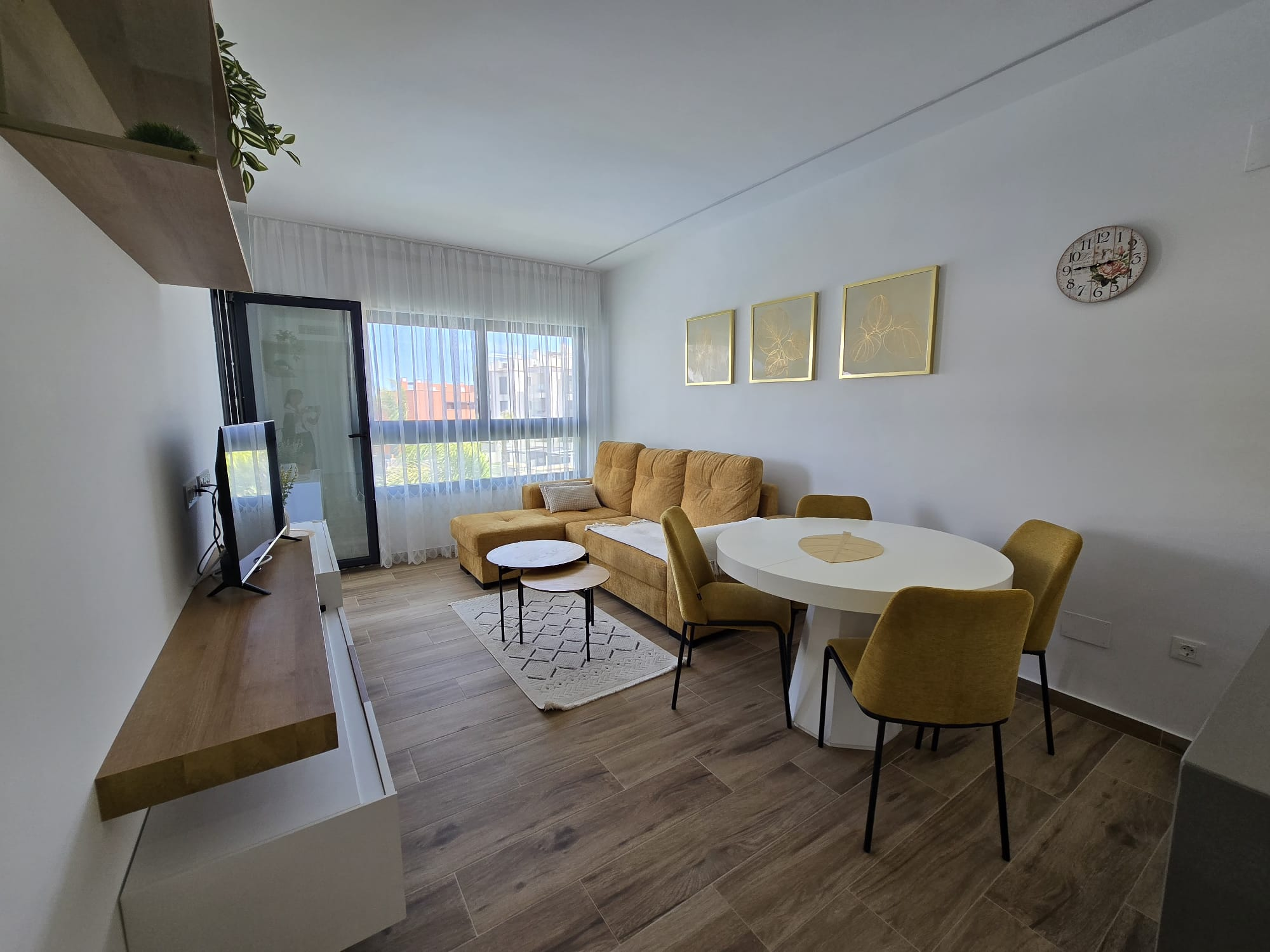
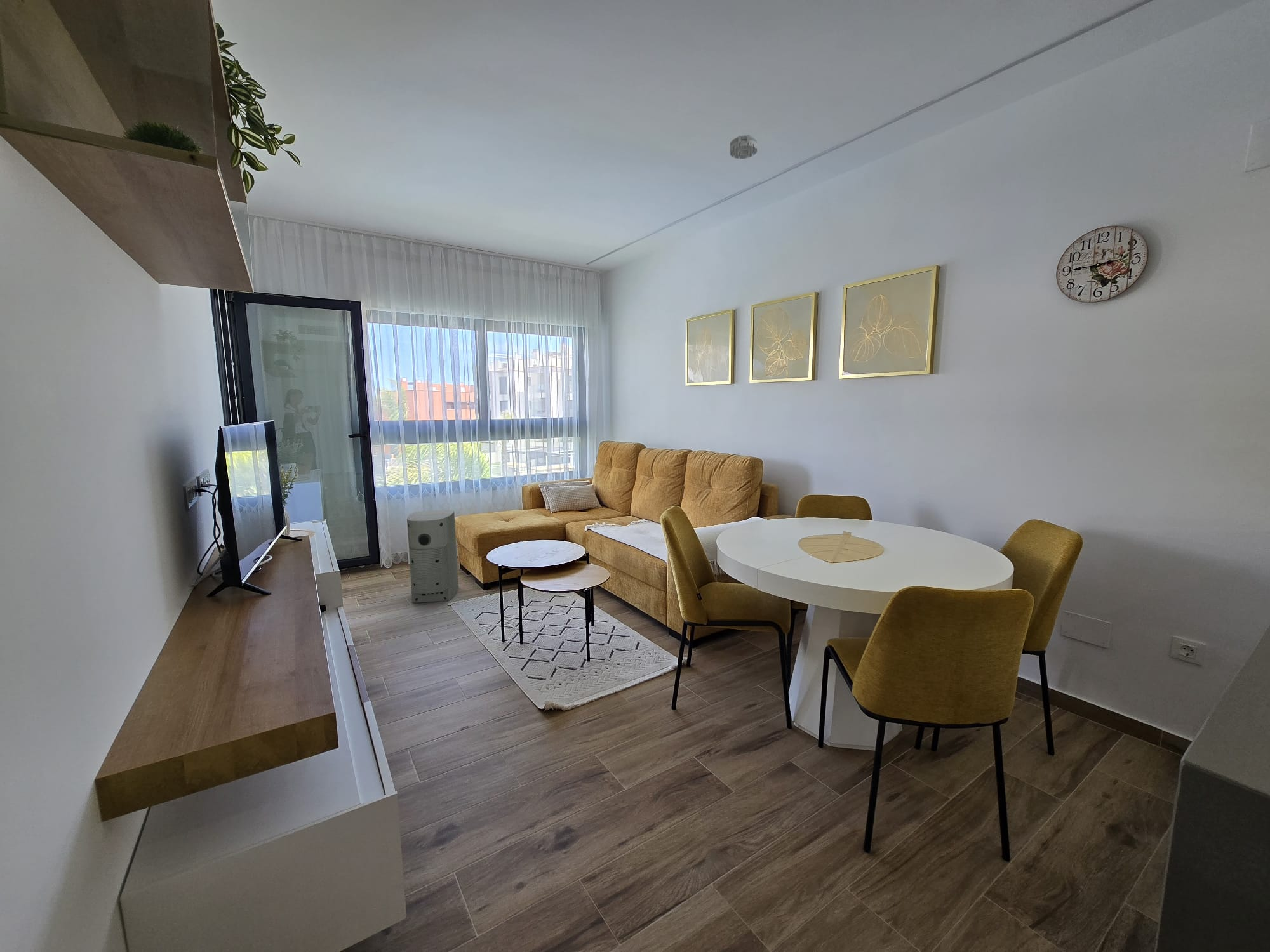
+ smoke detector [729,135,758,159]
+ air purifier [406,510,459,604]
